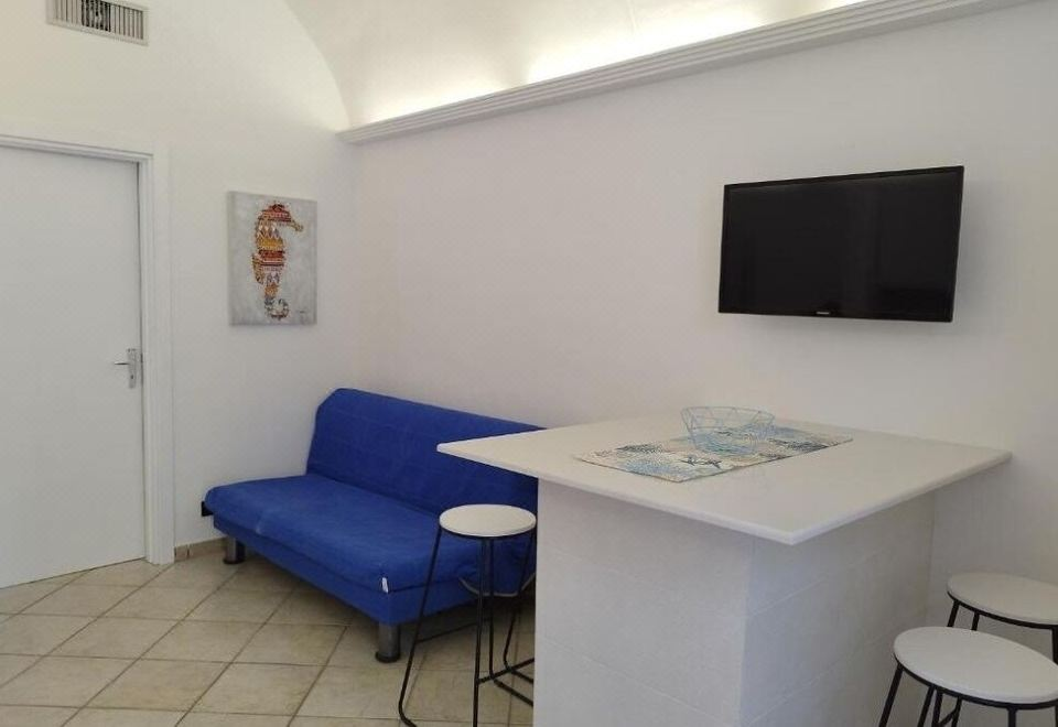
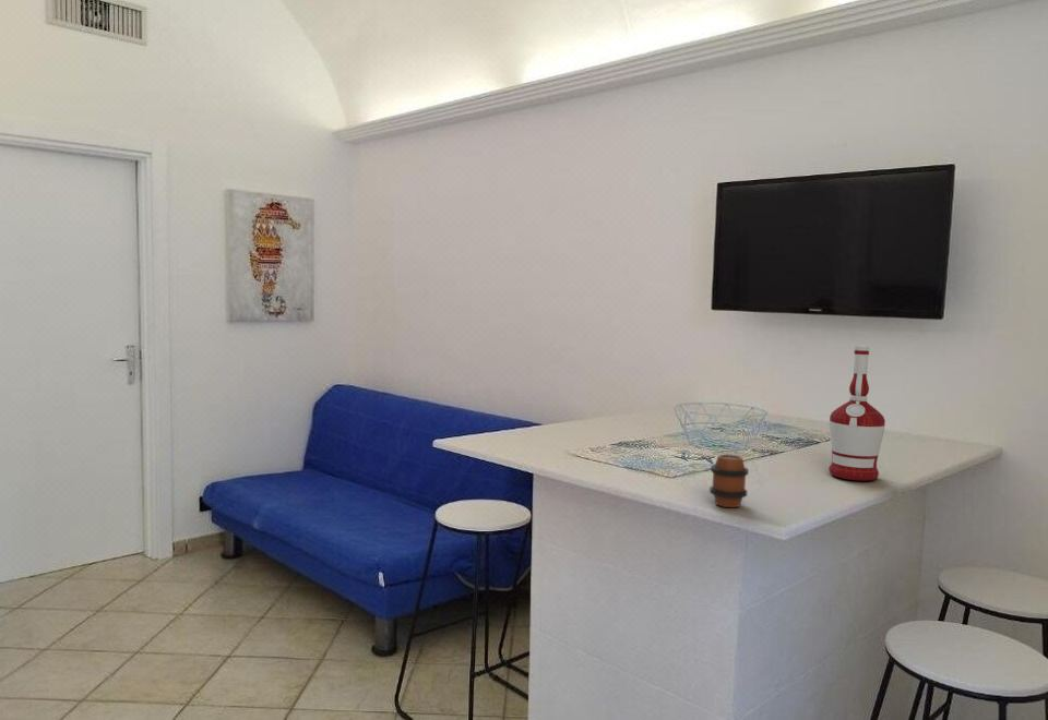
+ alcohol [827,345,886,482]
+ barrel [708,454,750,508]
